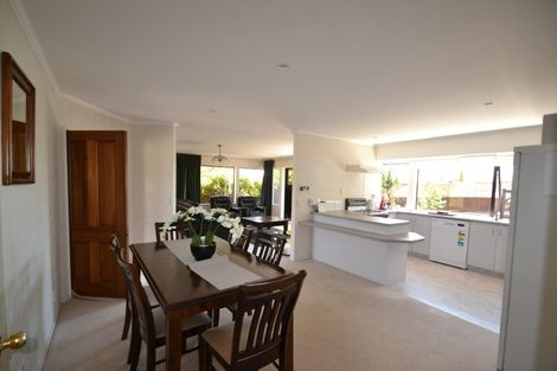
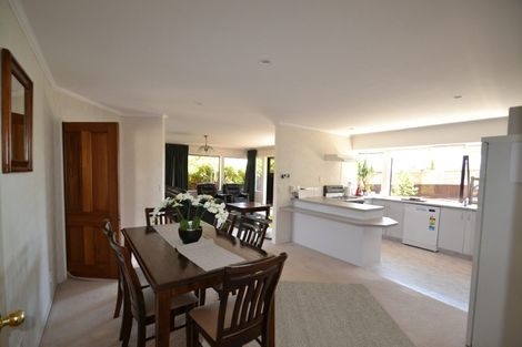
+ rug [201,279,416,347]
